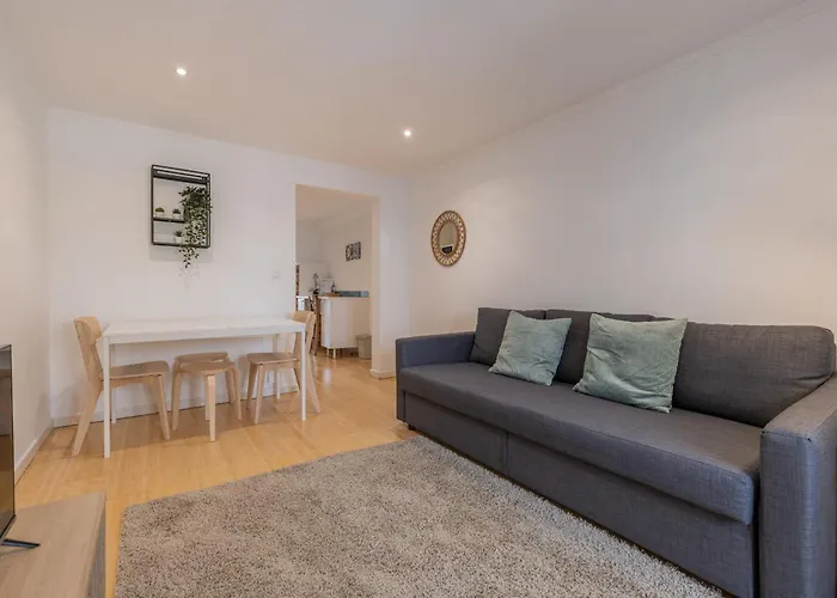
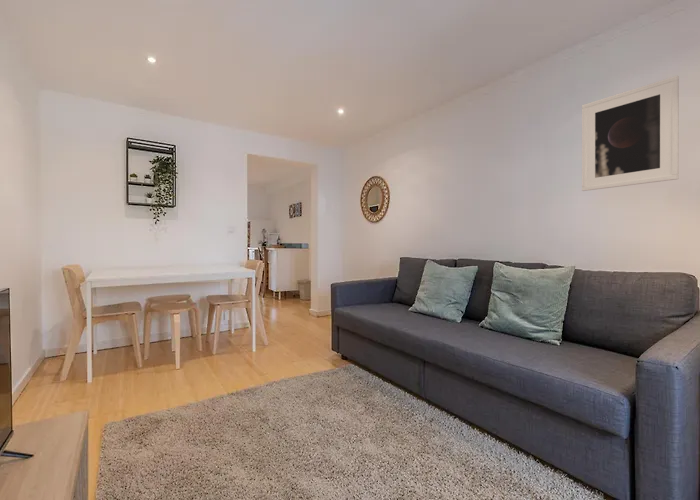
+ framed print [581,75,680,192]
